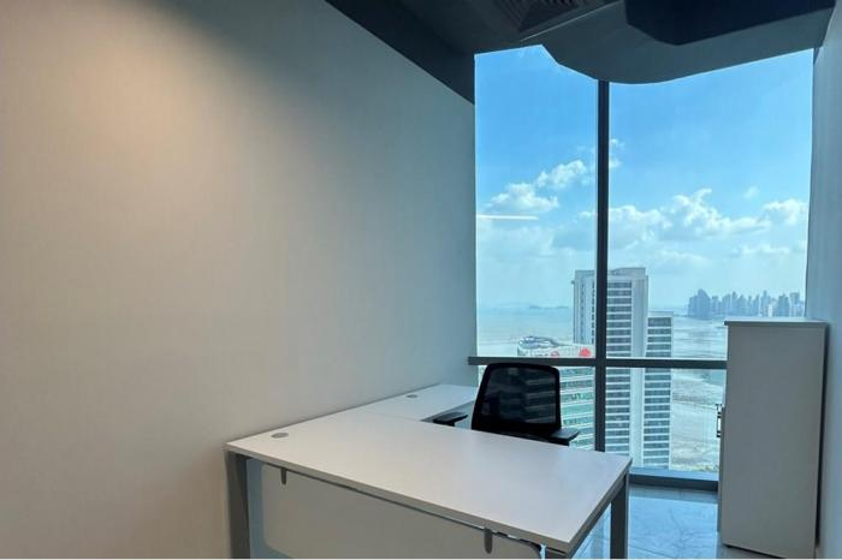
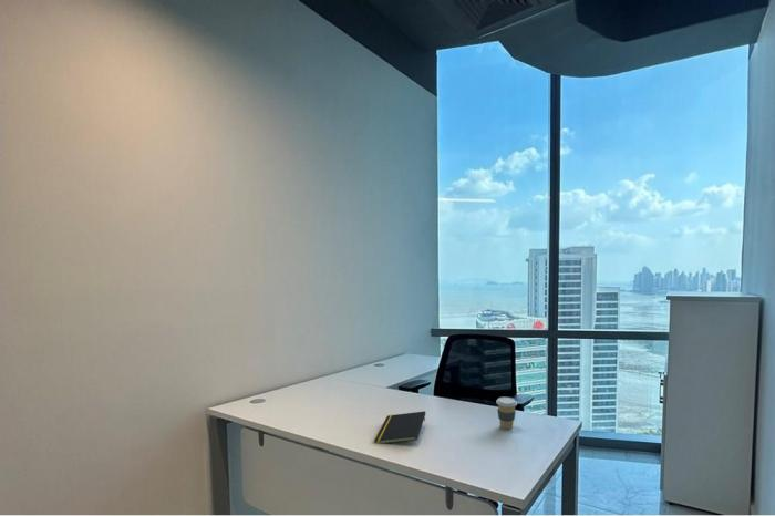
+ notepad [373,410,427,445]
+ coffee cup [495,396,518,430]
